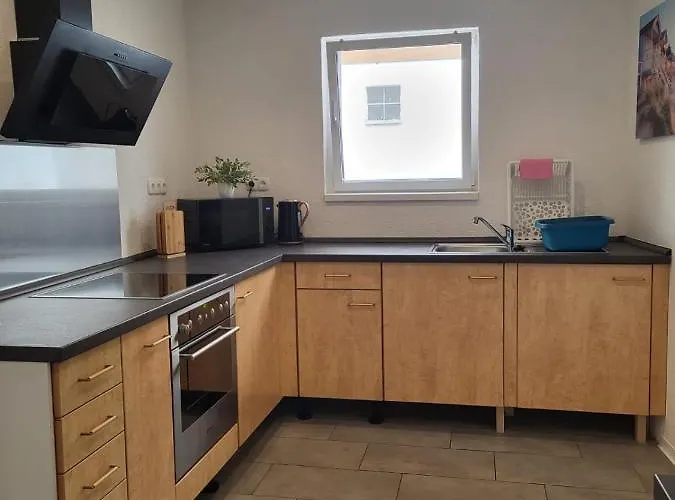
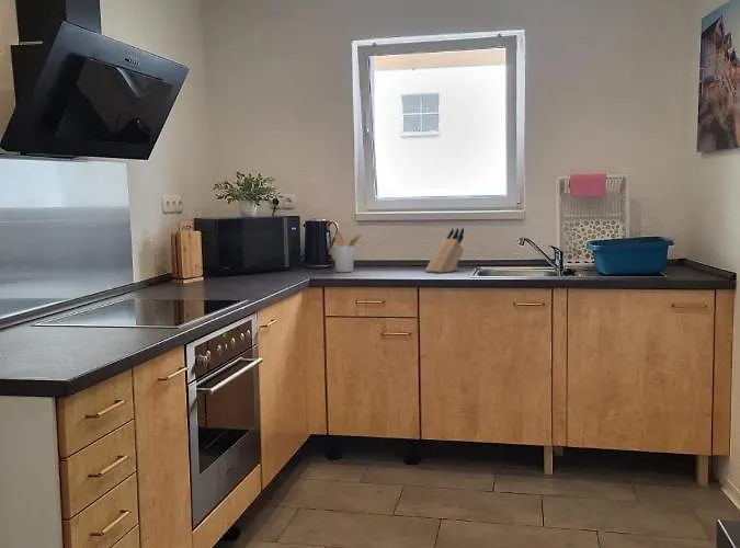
+ utensil holder [333,232,362,273]
+ knife block [424,227,465,274]
